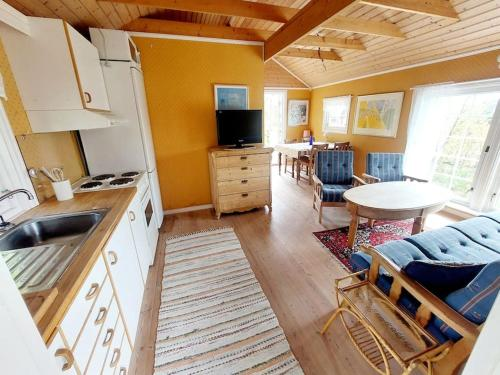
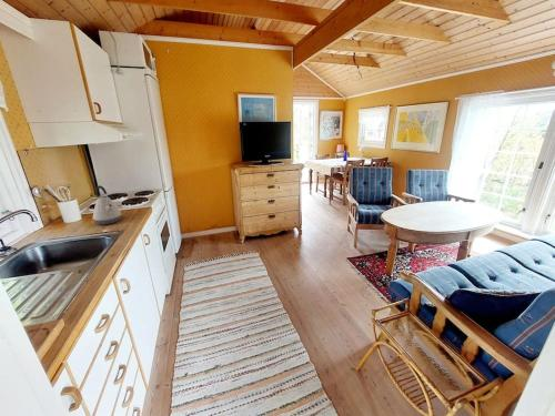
+ kettle [92,185,122,225]
